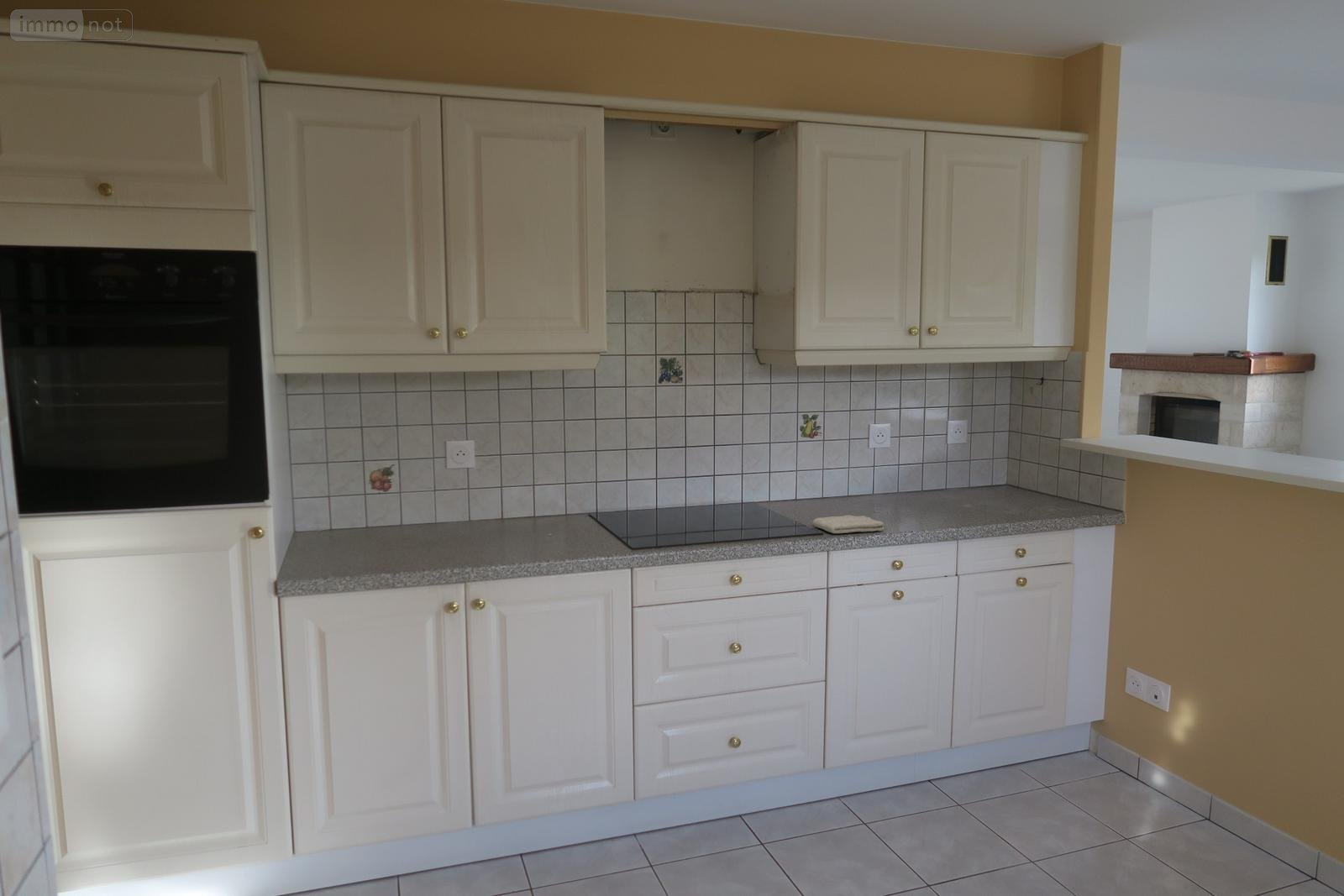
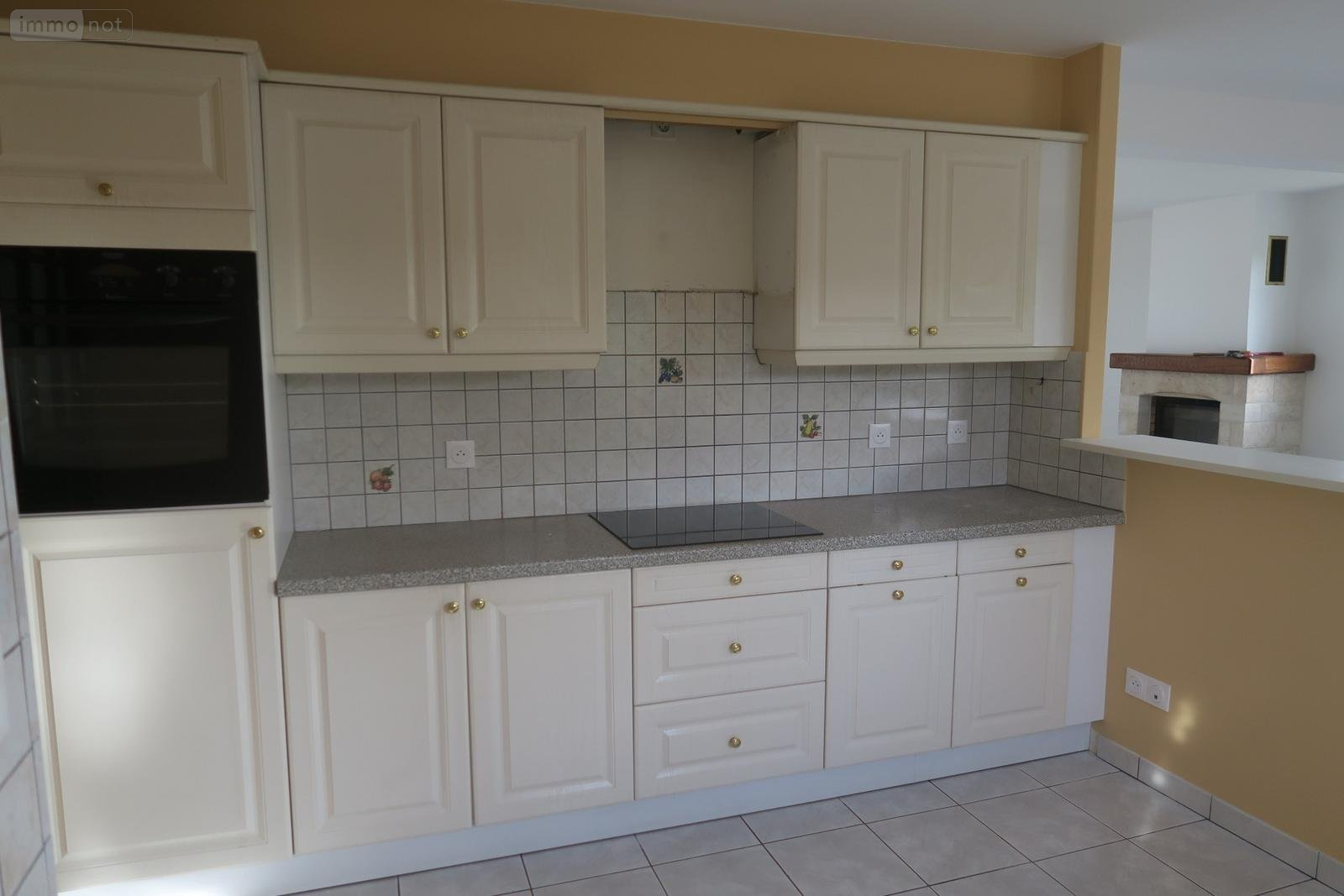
- washcloth [812,515,885,534]
